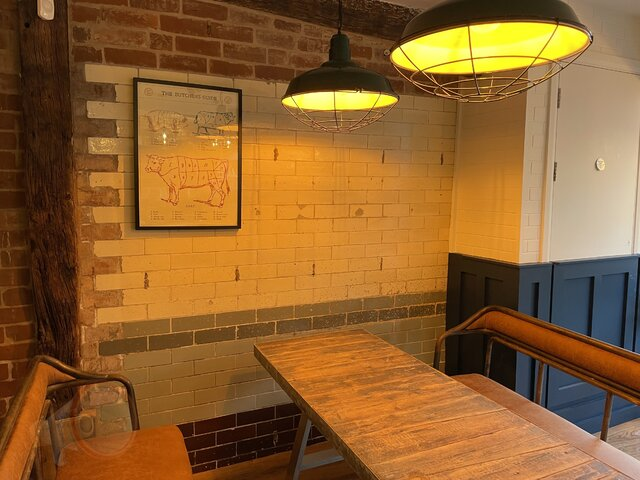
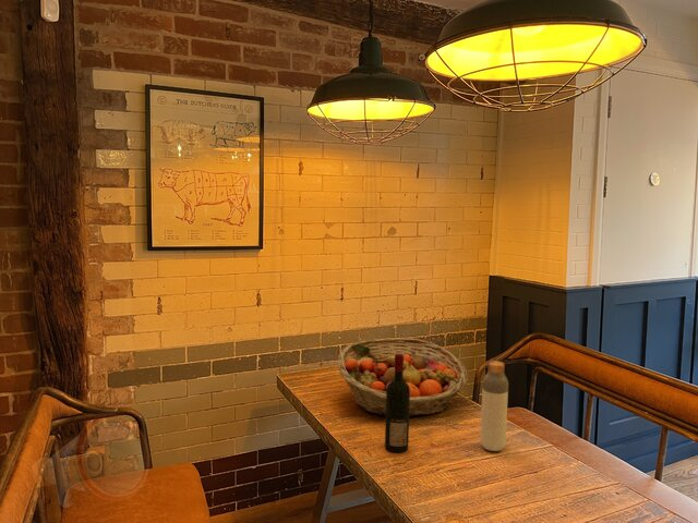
+ bottle [479,360,509,452]
+ fruit basket [337,337,469,417]
+ alcohol [384,354,410,453]
